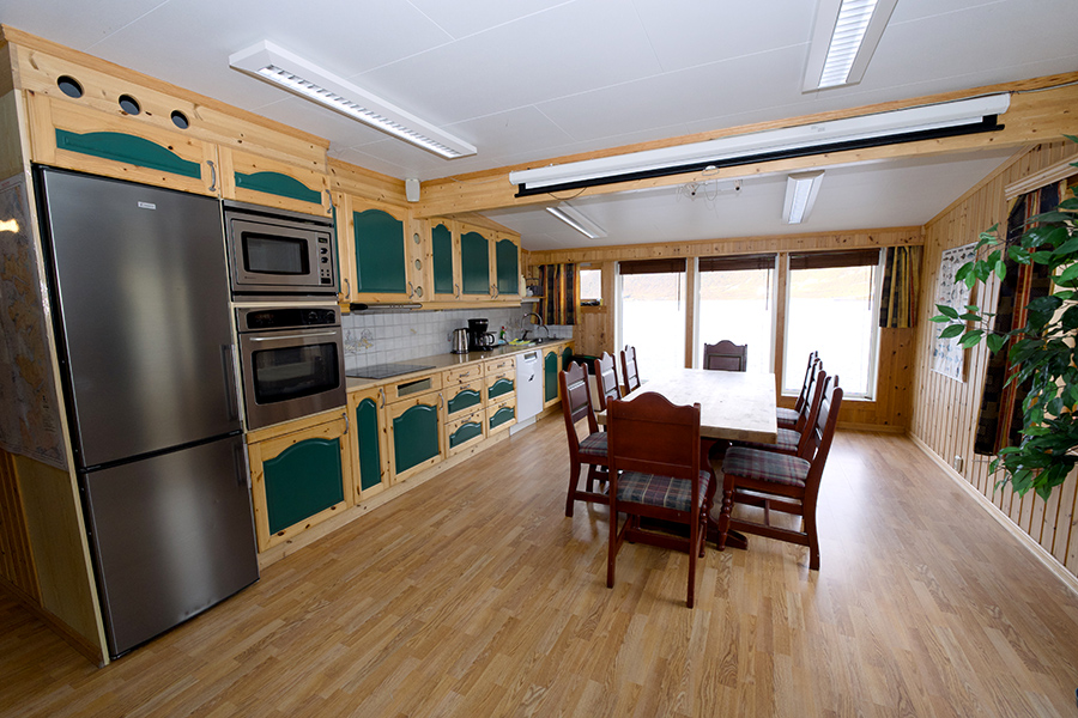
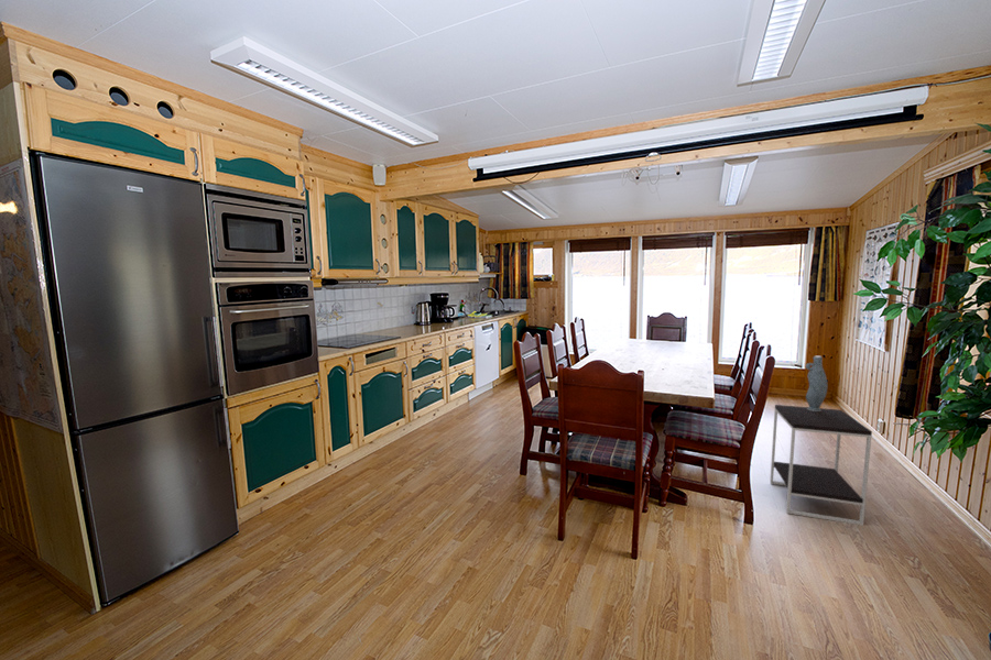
+ vase [805,355,828,411]
+ side table [769,404,873,527]
